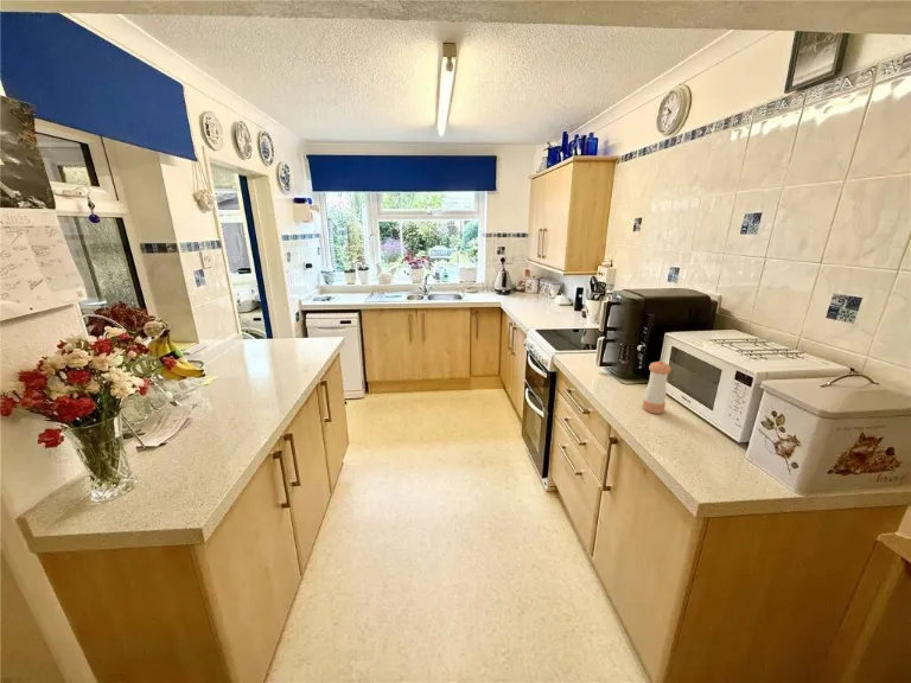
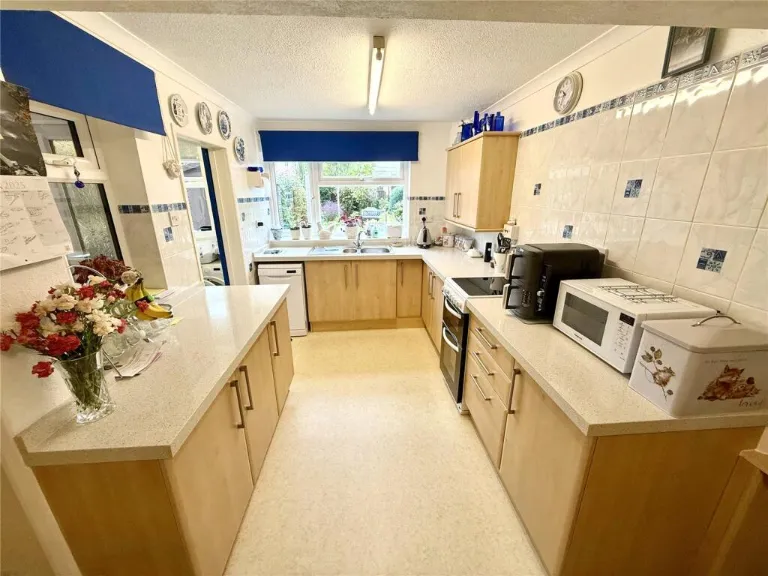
- pepper shaker [642,359,673,415]
